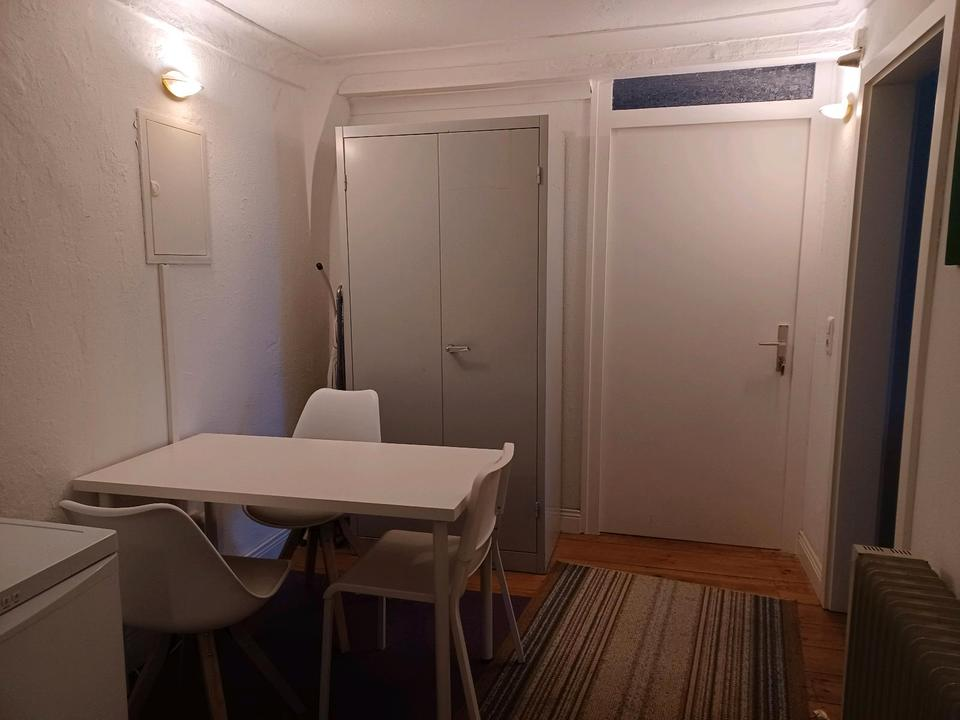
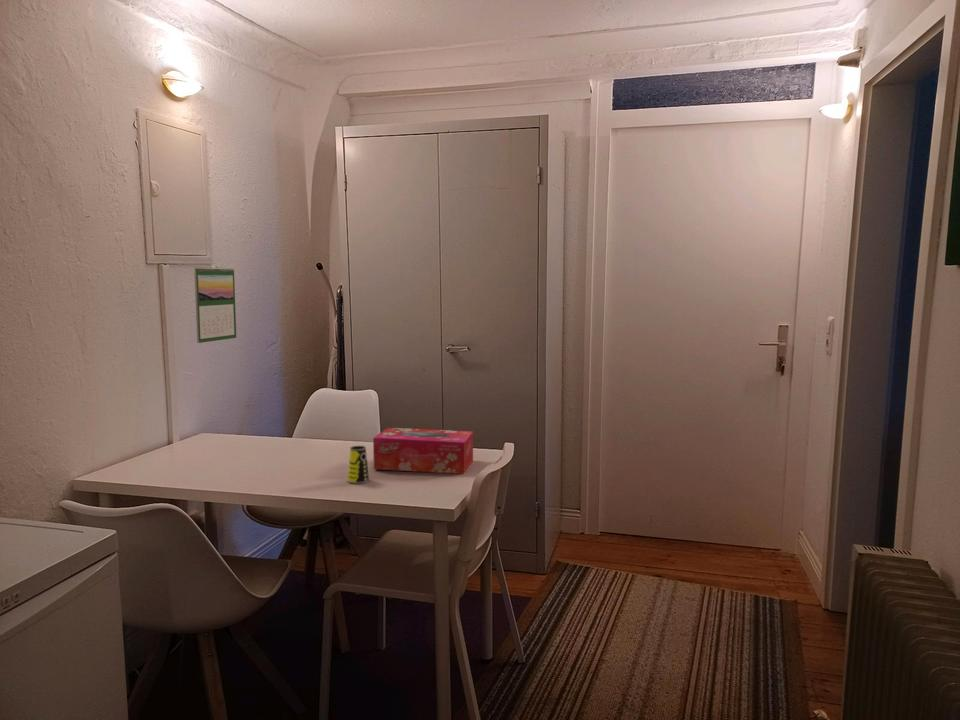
+ calendar [193,264,237,344]
+ cup [347,445,370,484]
+ tissue box [372,427,474,475]
